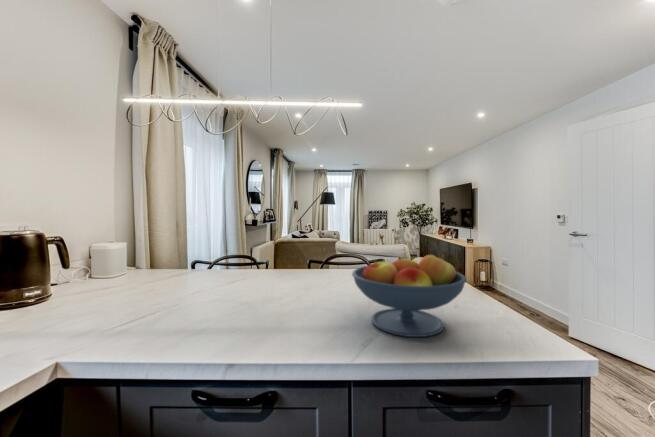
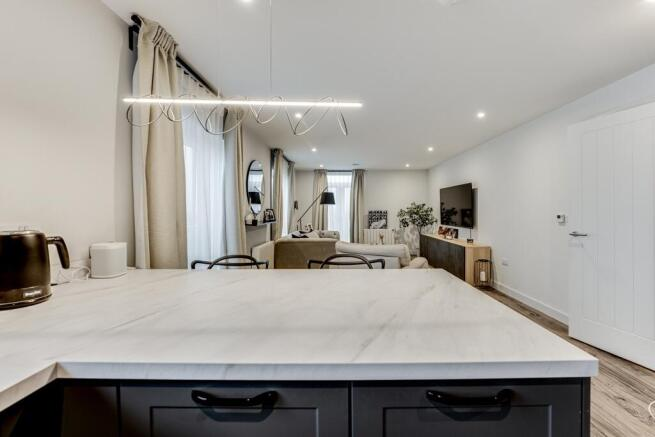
- fruit bowl [351,253,468,338]
